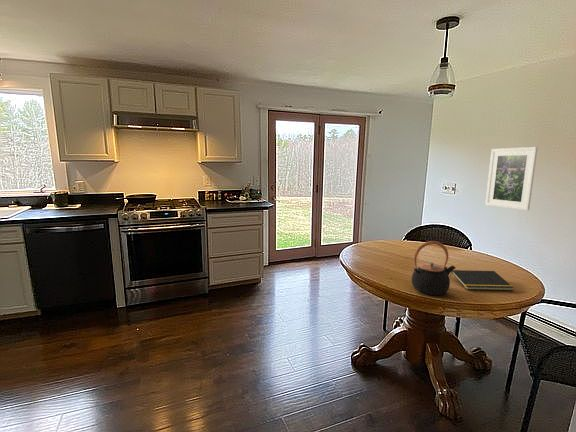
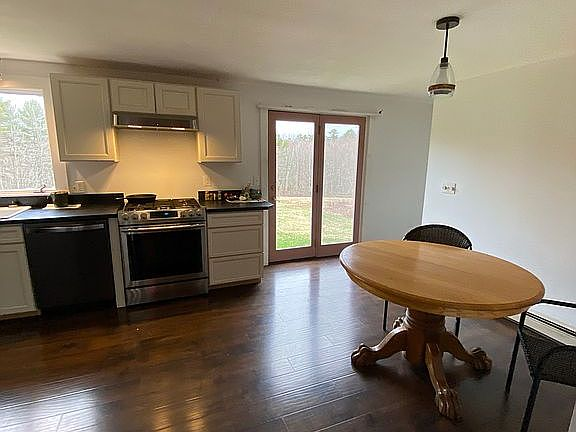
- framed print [484,146,539,211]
- teapot [411,240,457,296]
- notepad [449,269,515,291]
